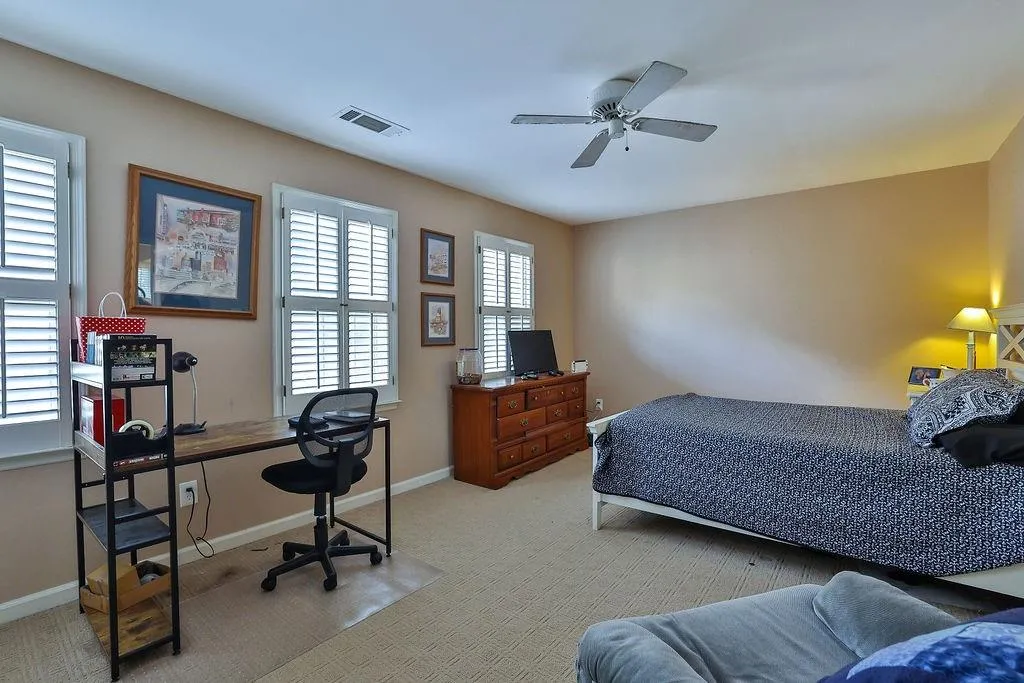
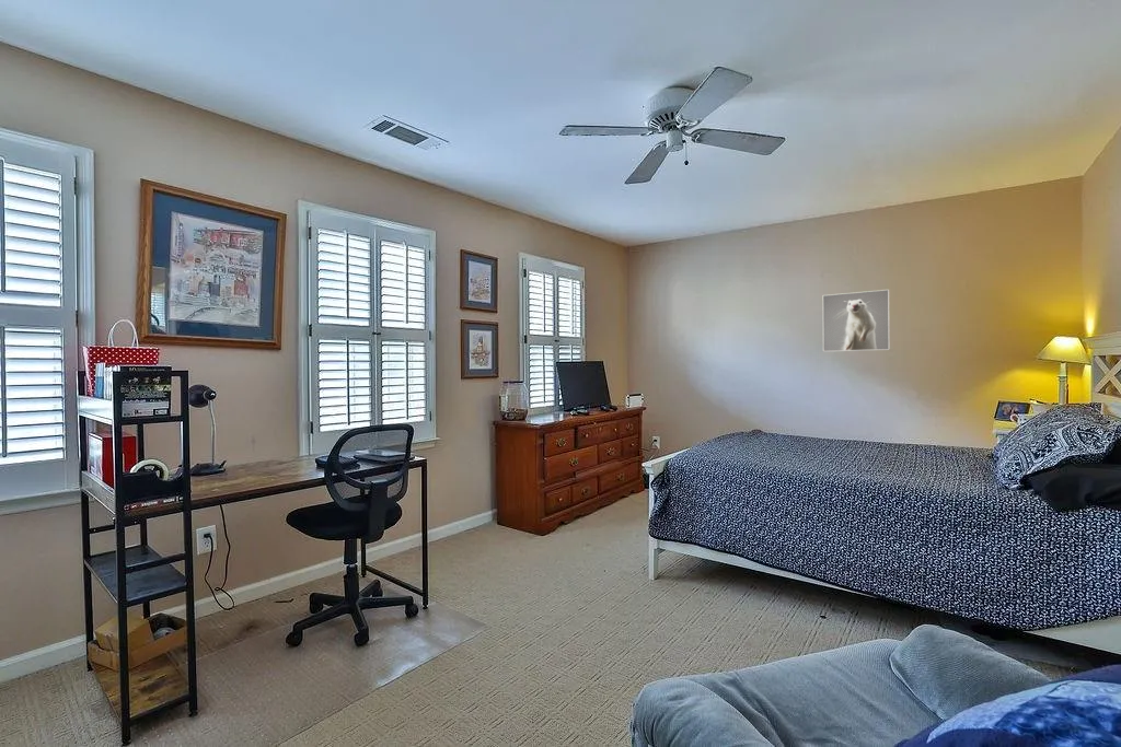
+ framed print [822,289,891,352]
